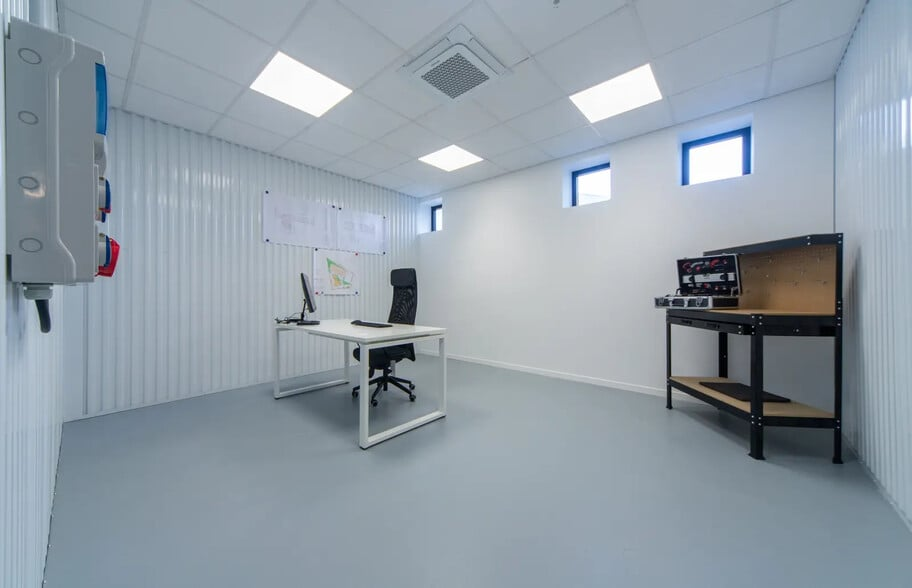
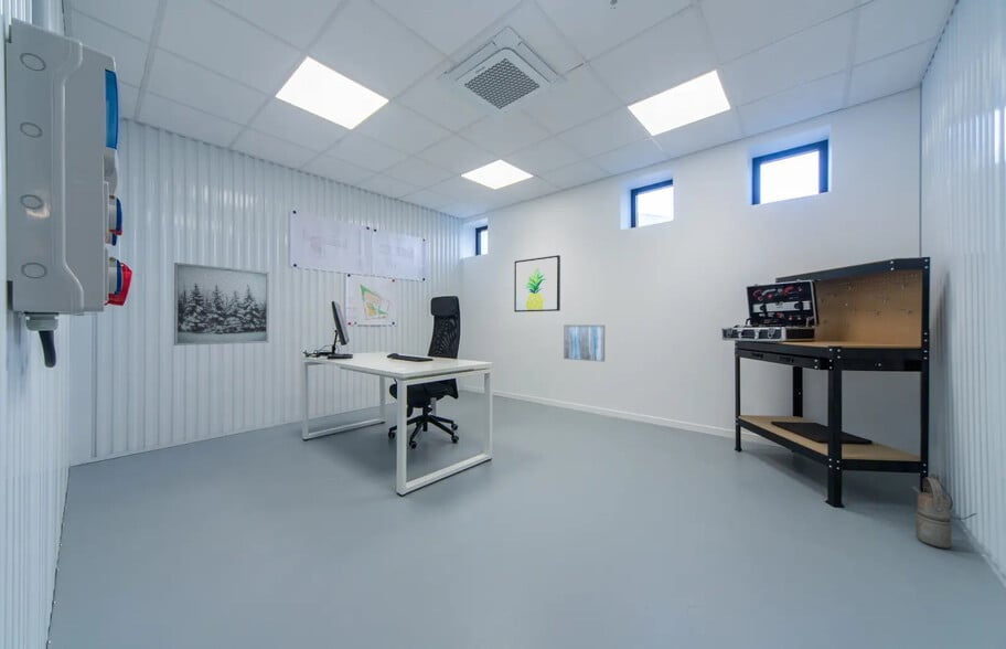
+ wall art [173,262,270,347]
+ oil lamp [910,472,977,550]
+ wall art [563,324,606,363]
+ wall art [513,254,561,313]
